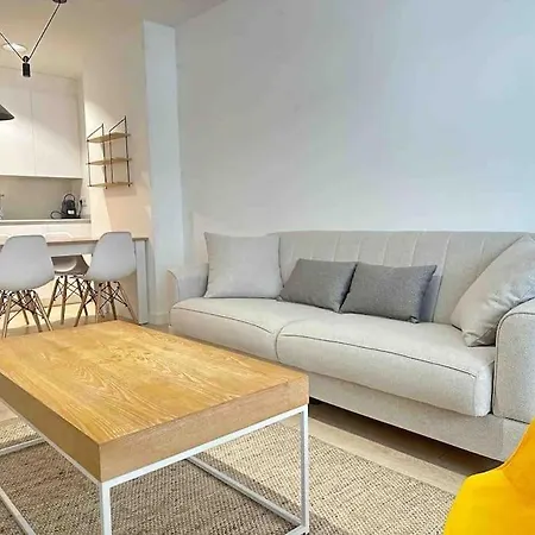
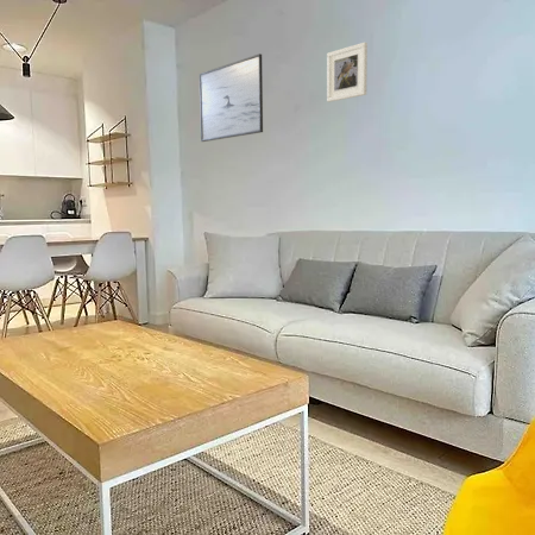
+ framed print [199,52,264,143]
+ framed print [326,42,369,103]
